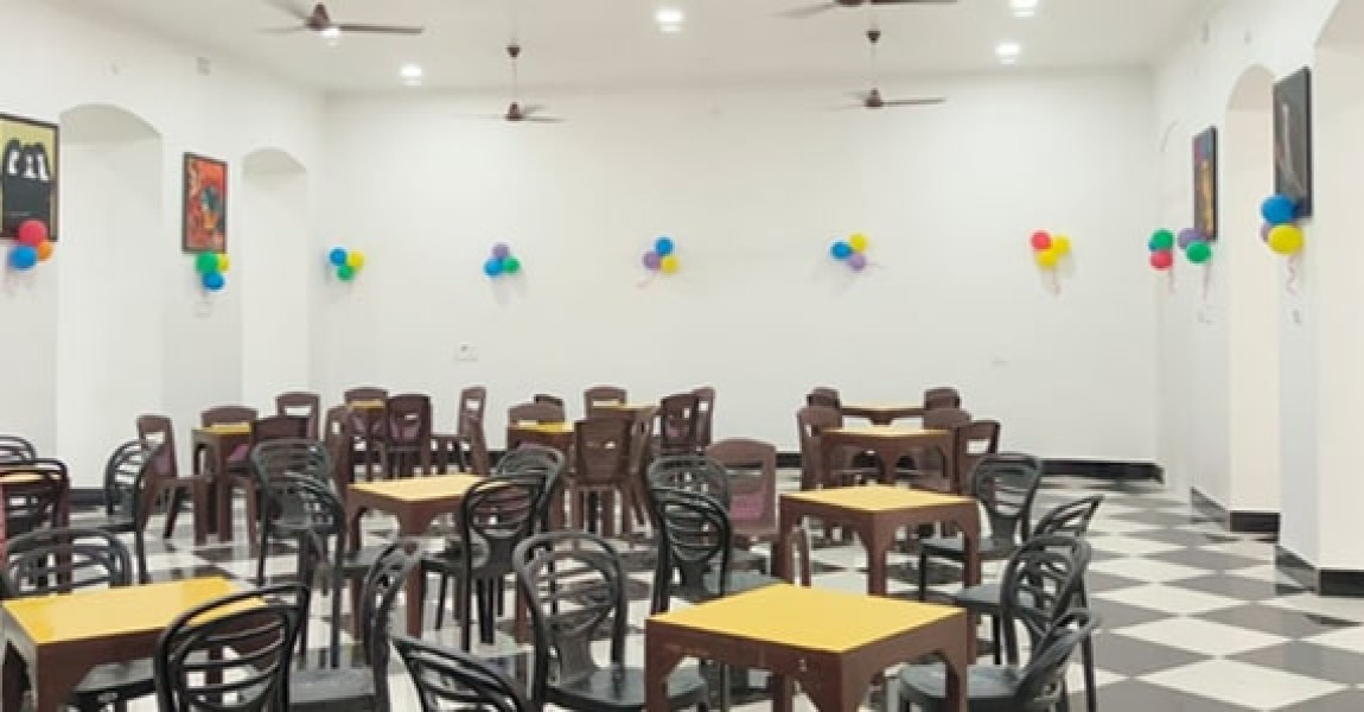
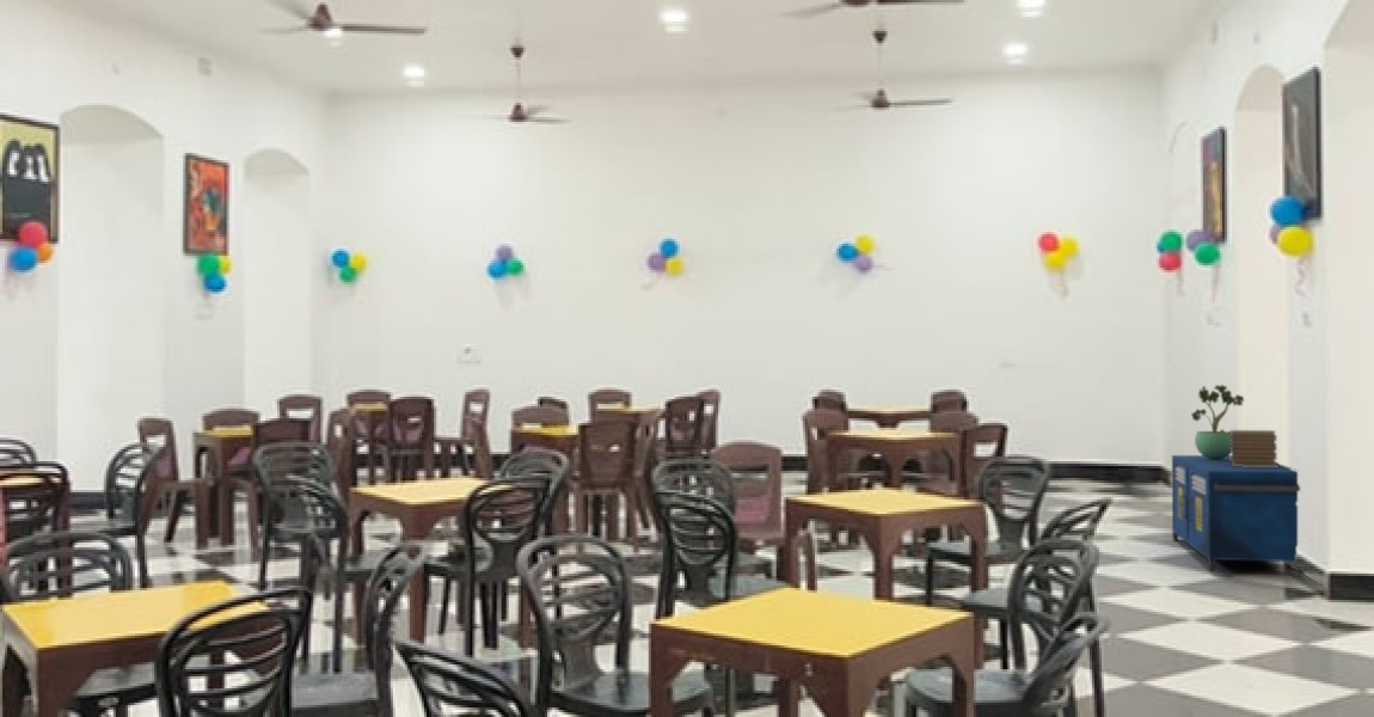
+ potted plant [1190,384,1245,460]
+ storage cabinet [1171,454,1306,575]
+ book stack [1229,429,1280,467]
